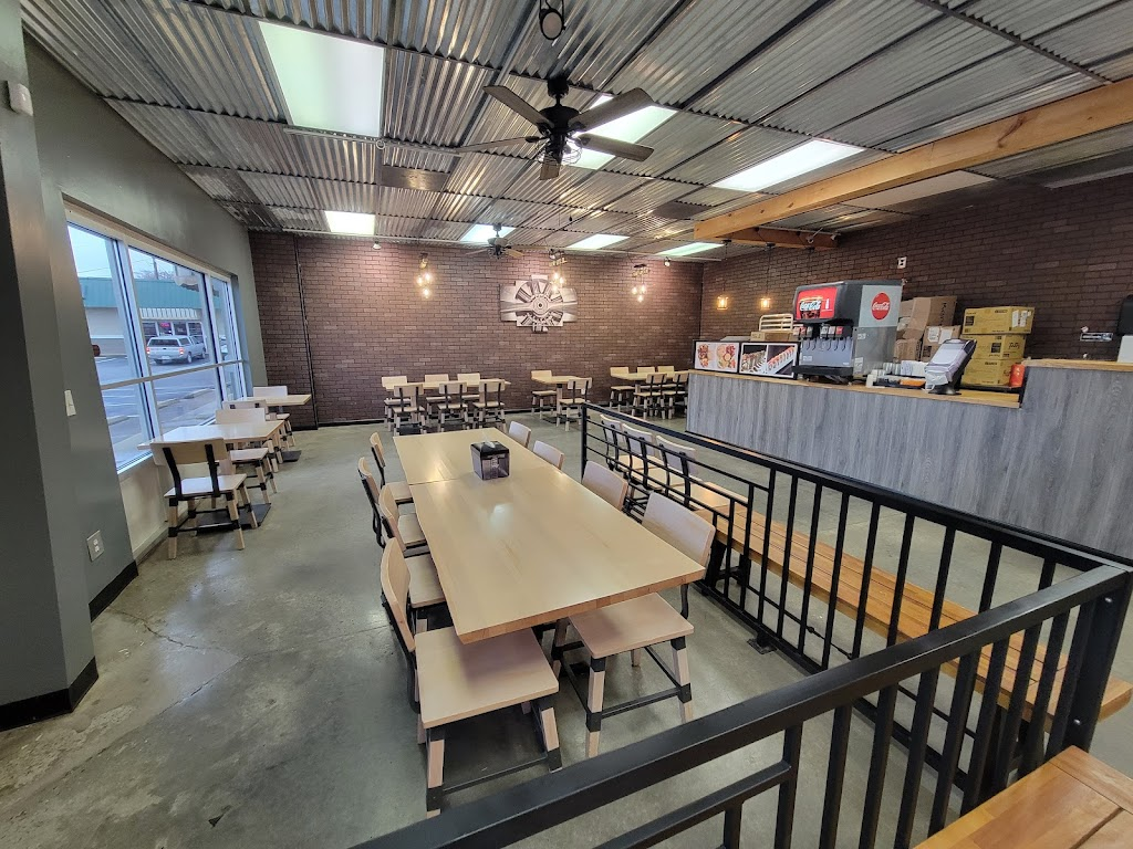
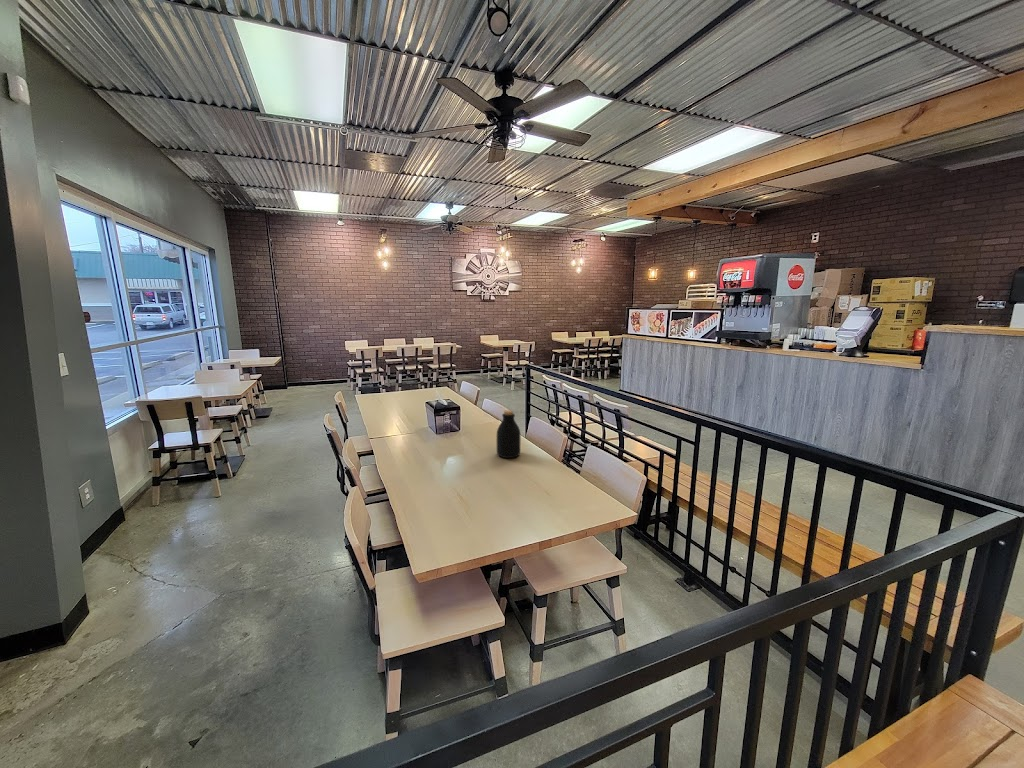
+ bottle [496,409,521,459]
